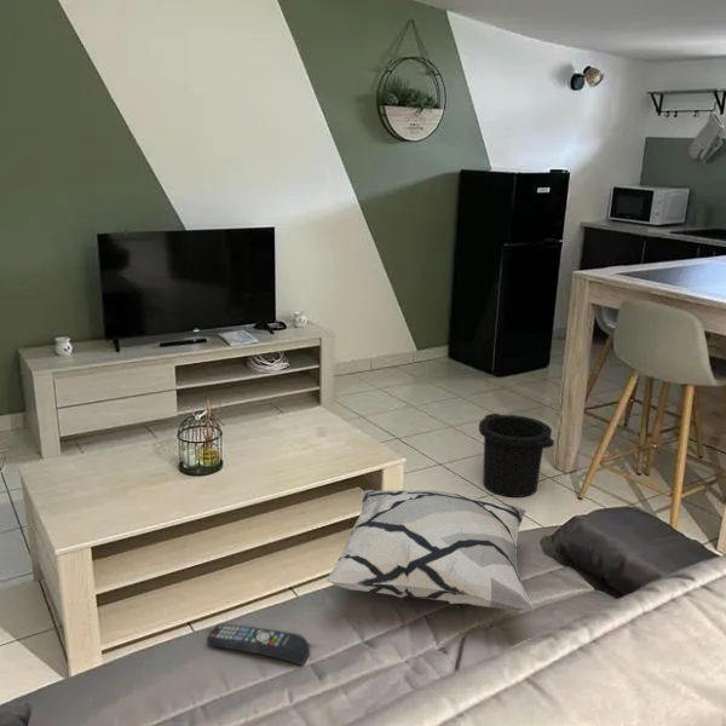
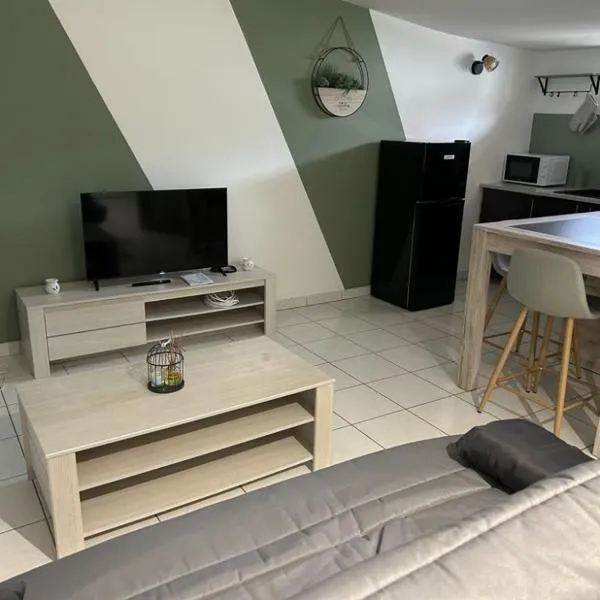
- decorative pillow [325,489,534,612]
- remote control [206,623,311,667]
- trash can [478,413,555,499]
